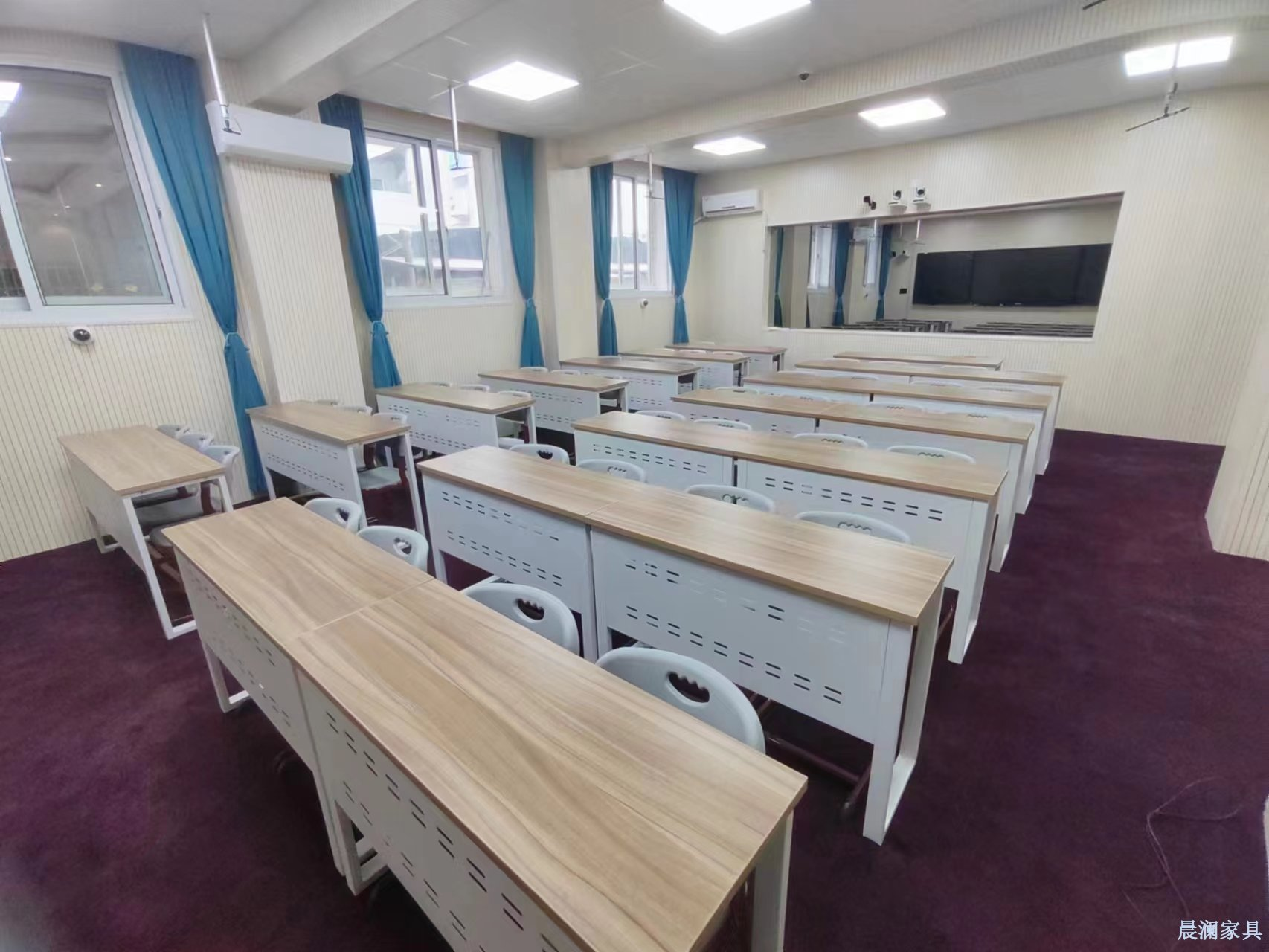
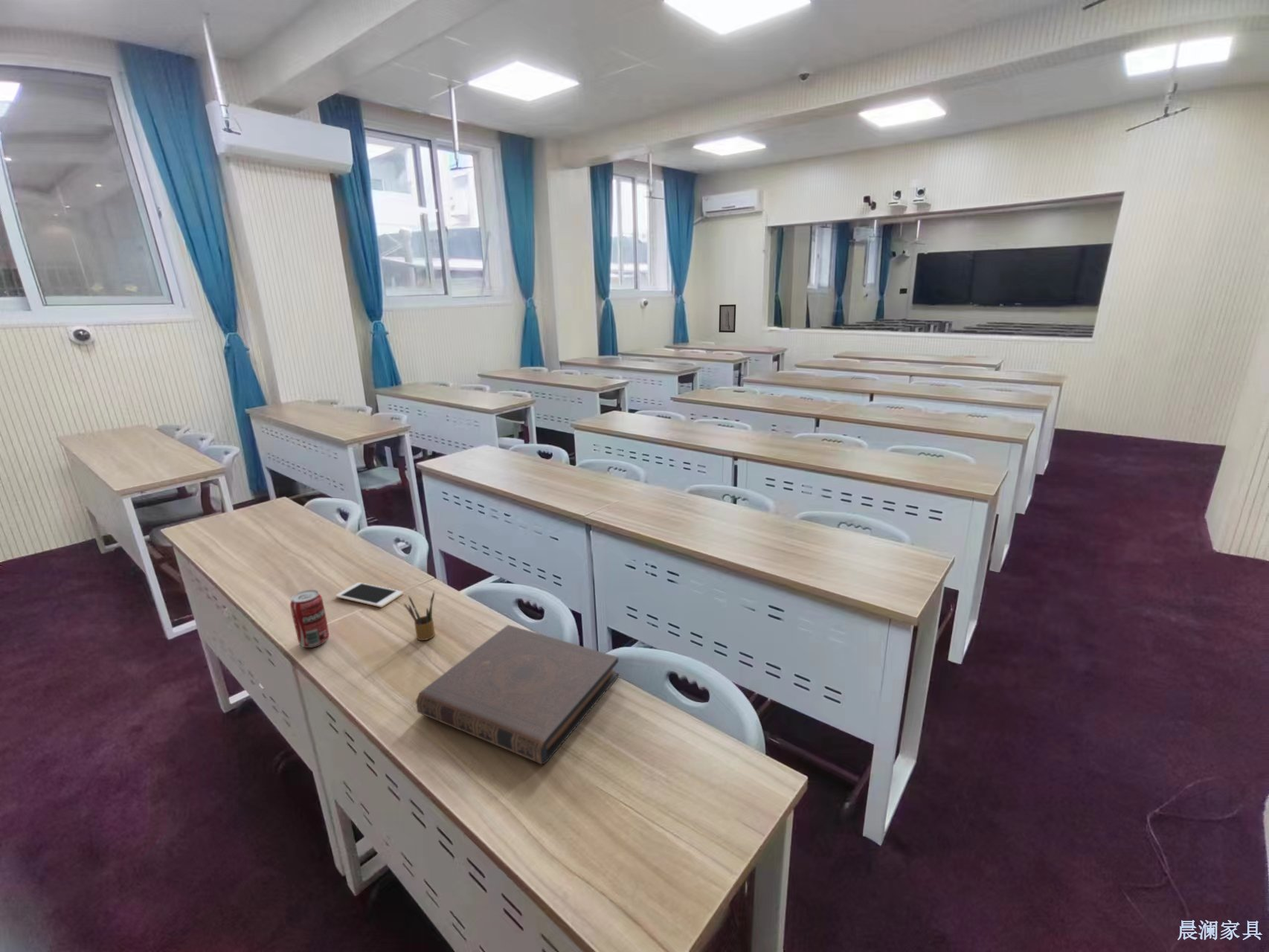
+ pencil box [403,591,436,641]
+ wall art [718,303,736,333]
+ book [415,624,620,765]
+ cell phone [335,582,404,608]
+ beverage can [289,589,330,649]
